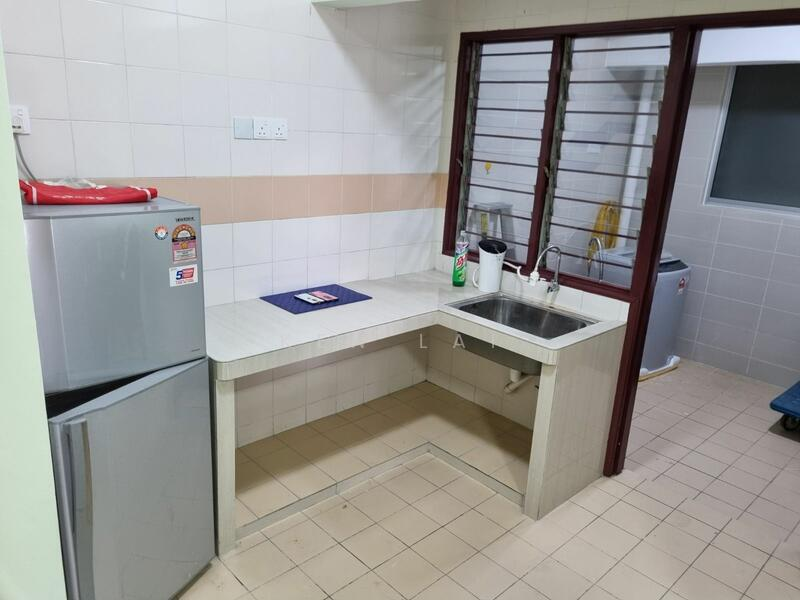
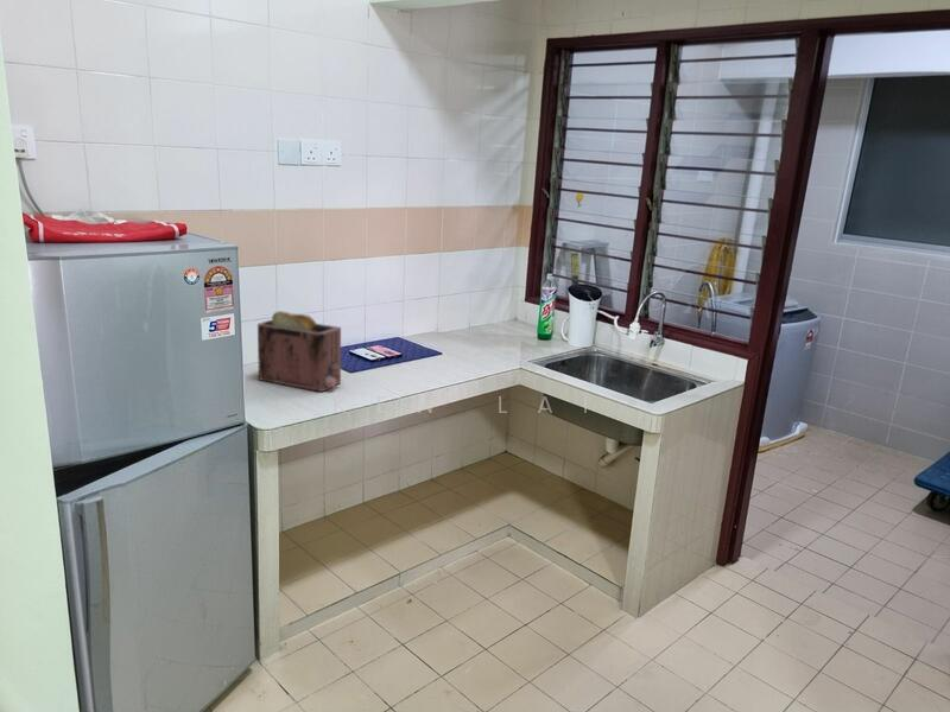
+ toaster [256,310,343,393]
